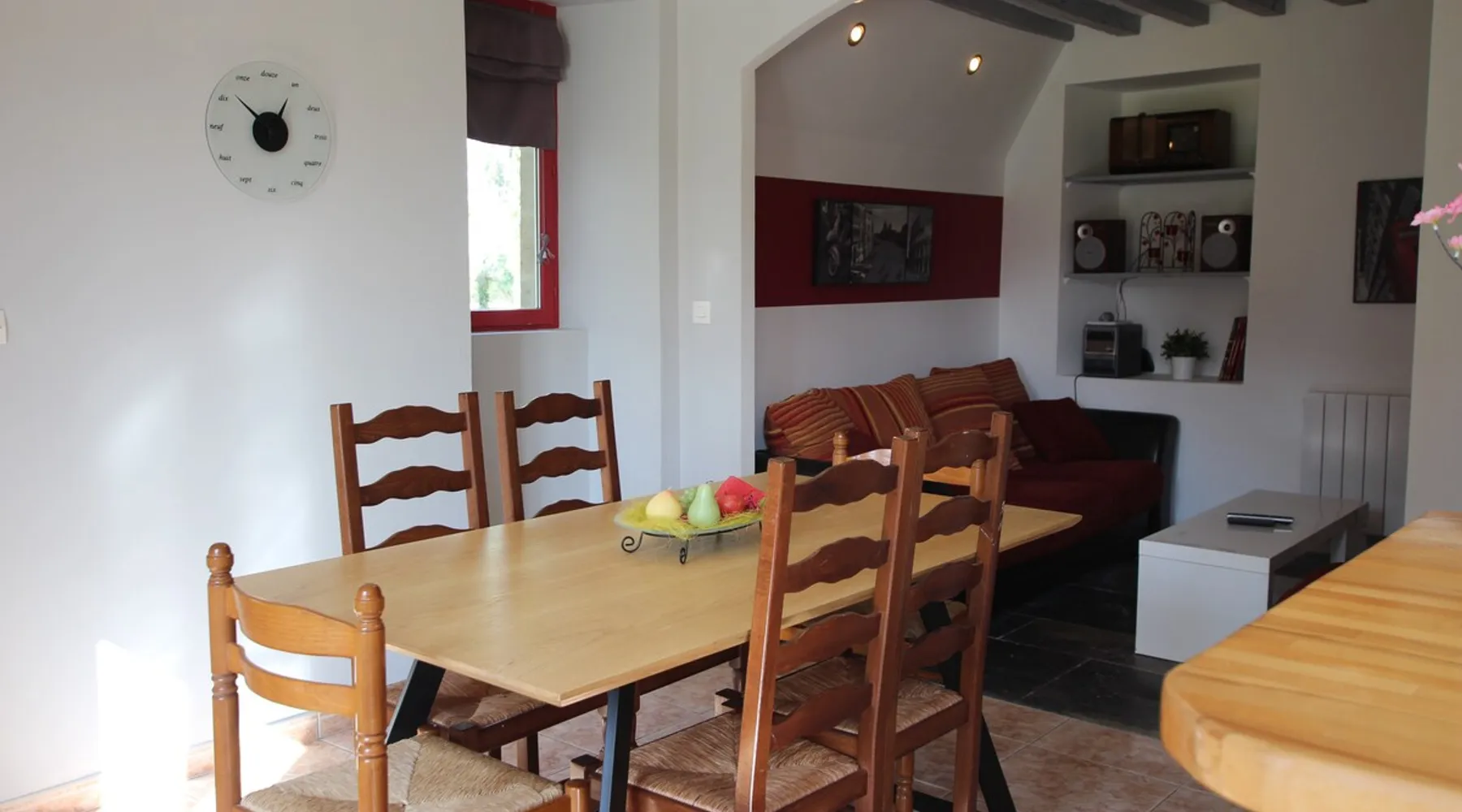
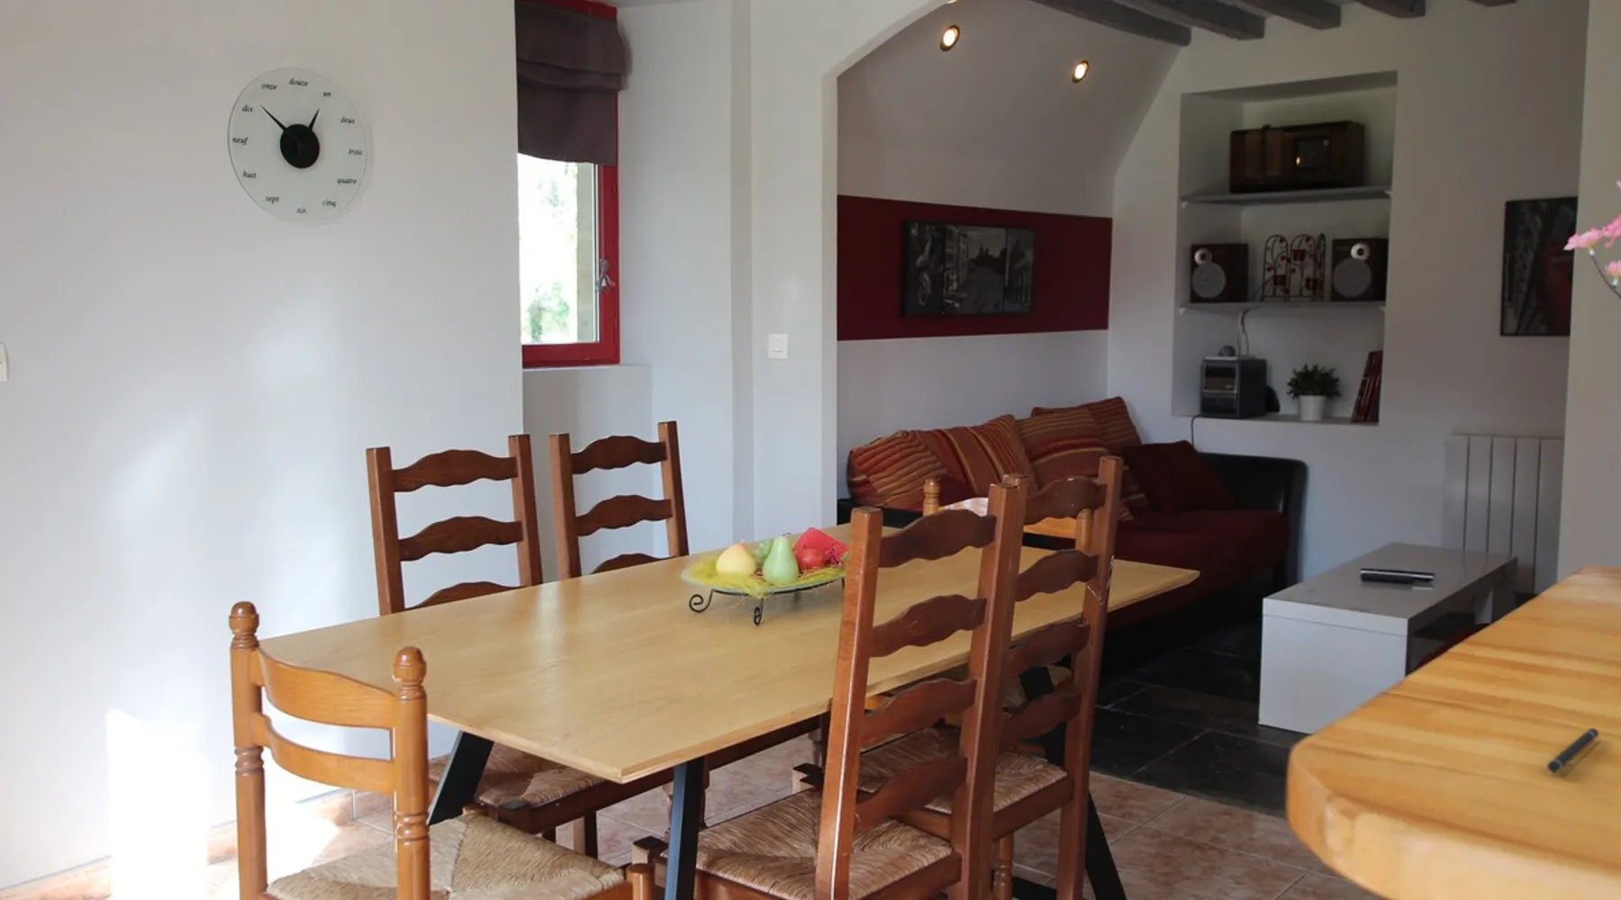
+ pen [1547,727,1600,774]
